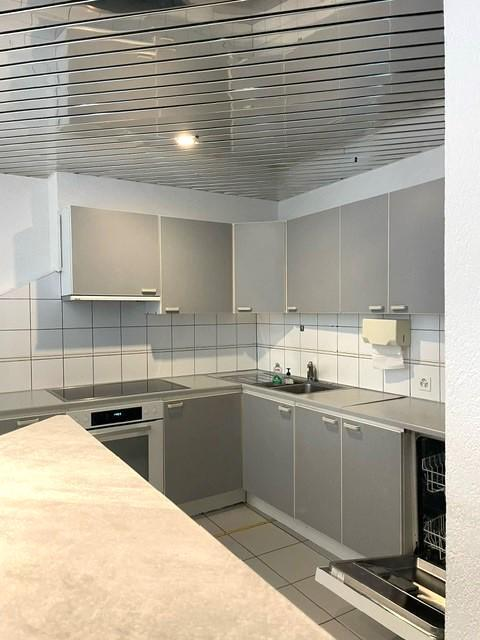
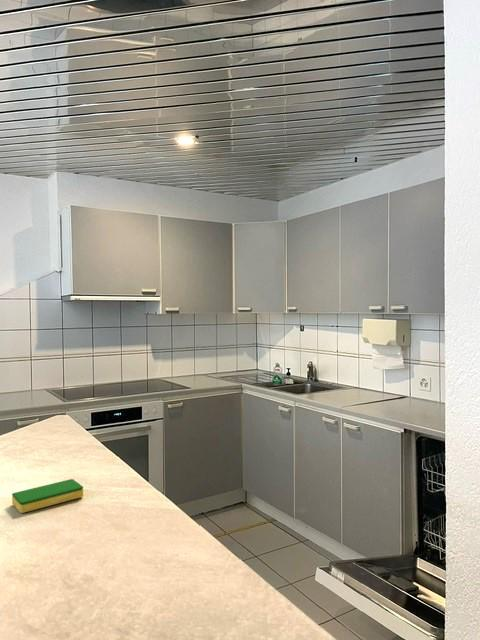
+ dish sponge [11,478,84,514]
